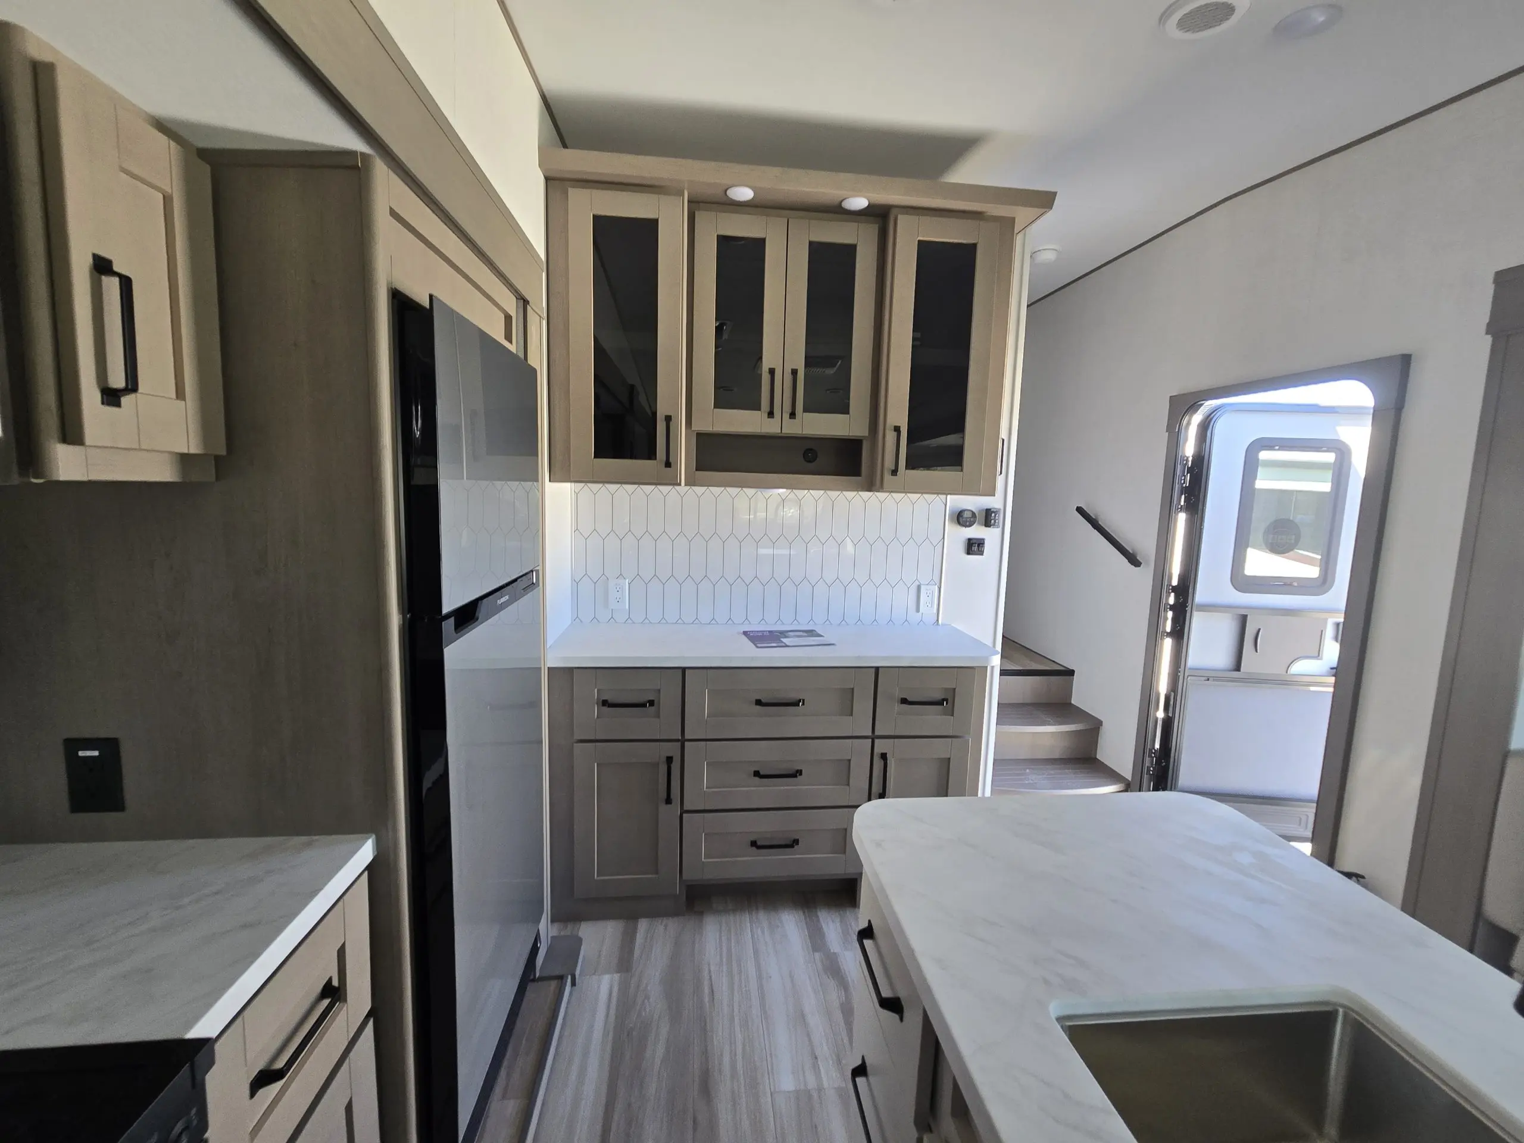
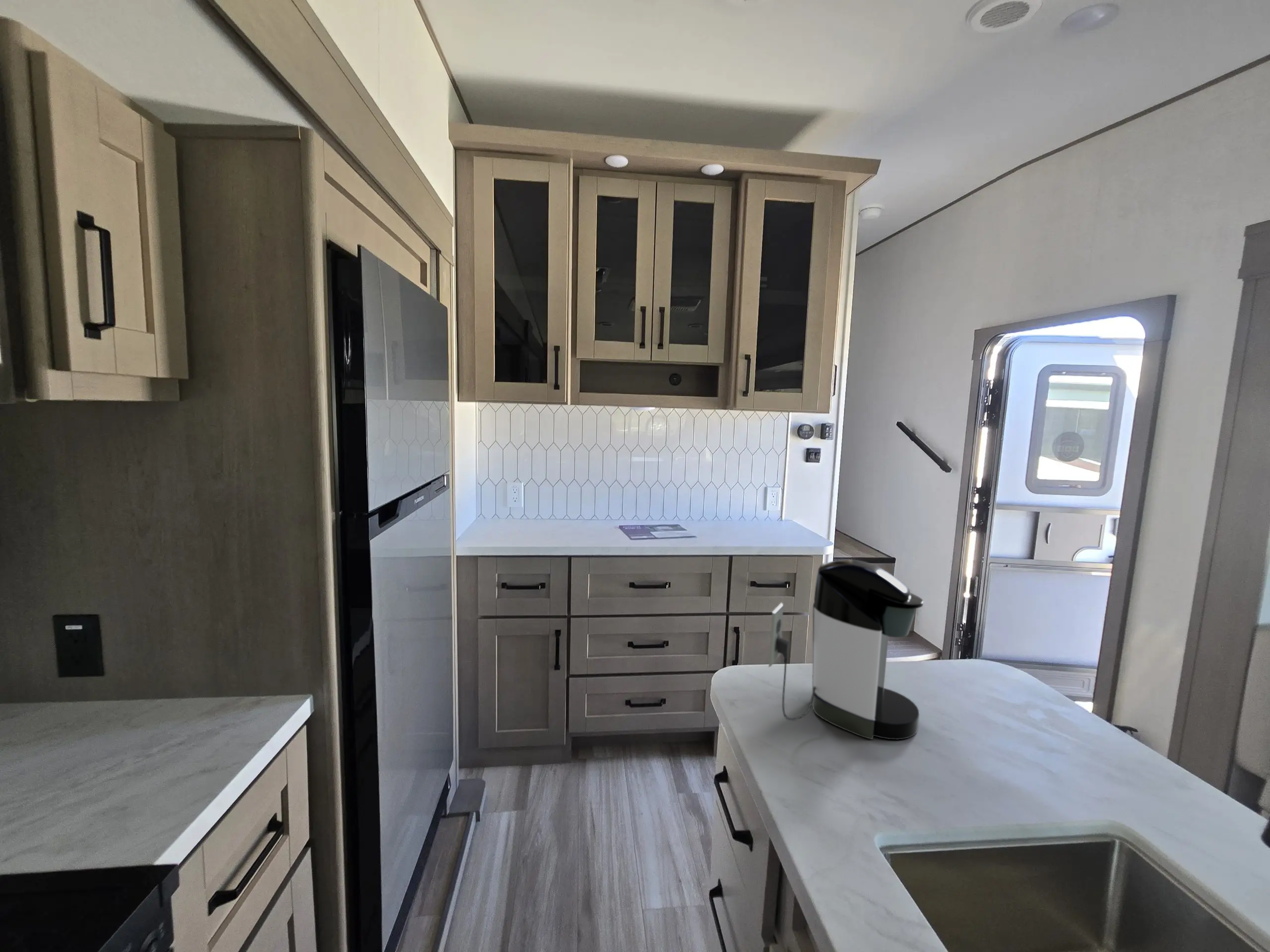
+ coffee maker [768,559,924,740]
